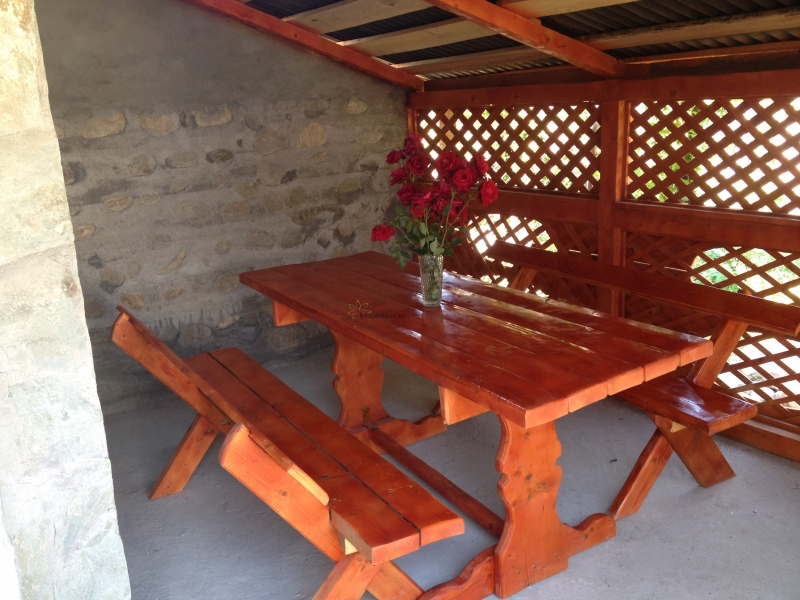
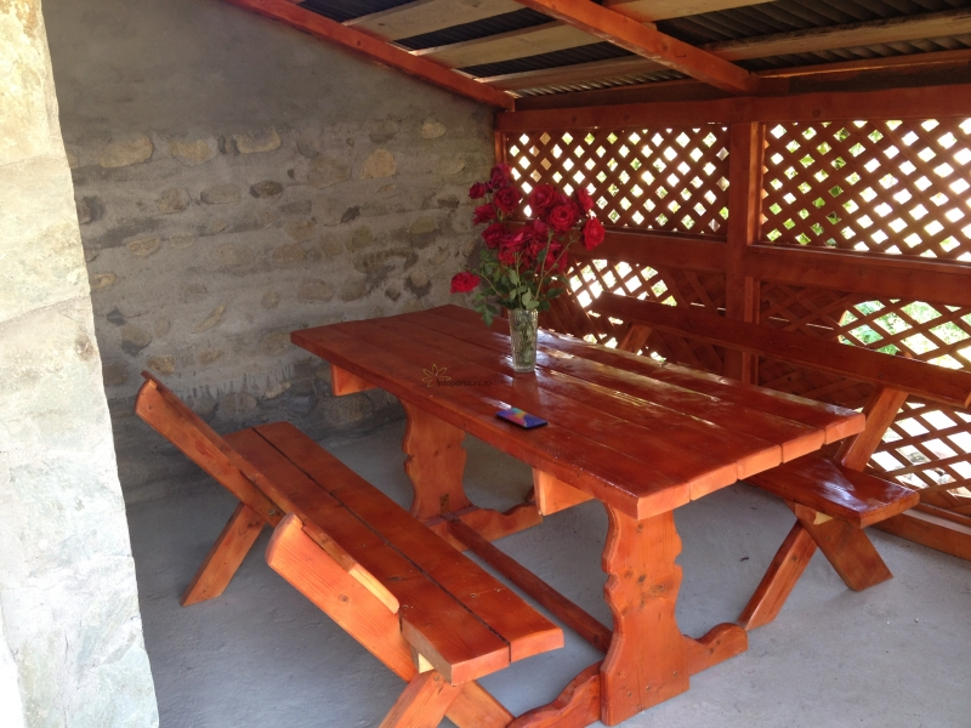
+ smartphone [494,406,550,430]
